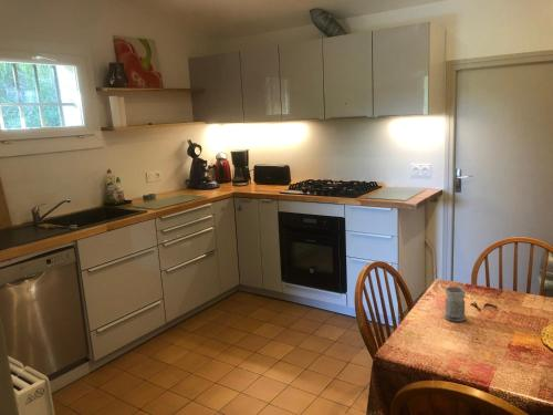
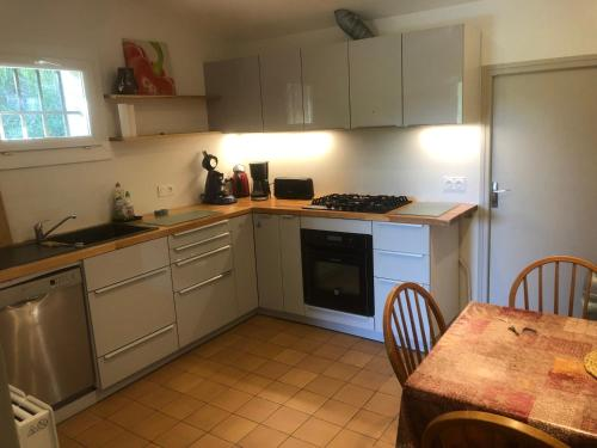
- mug [444,286,468,323]
